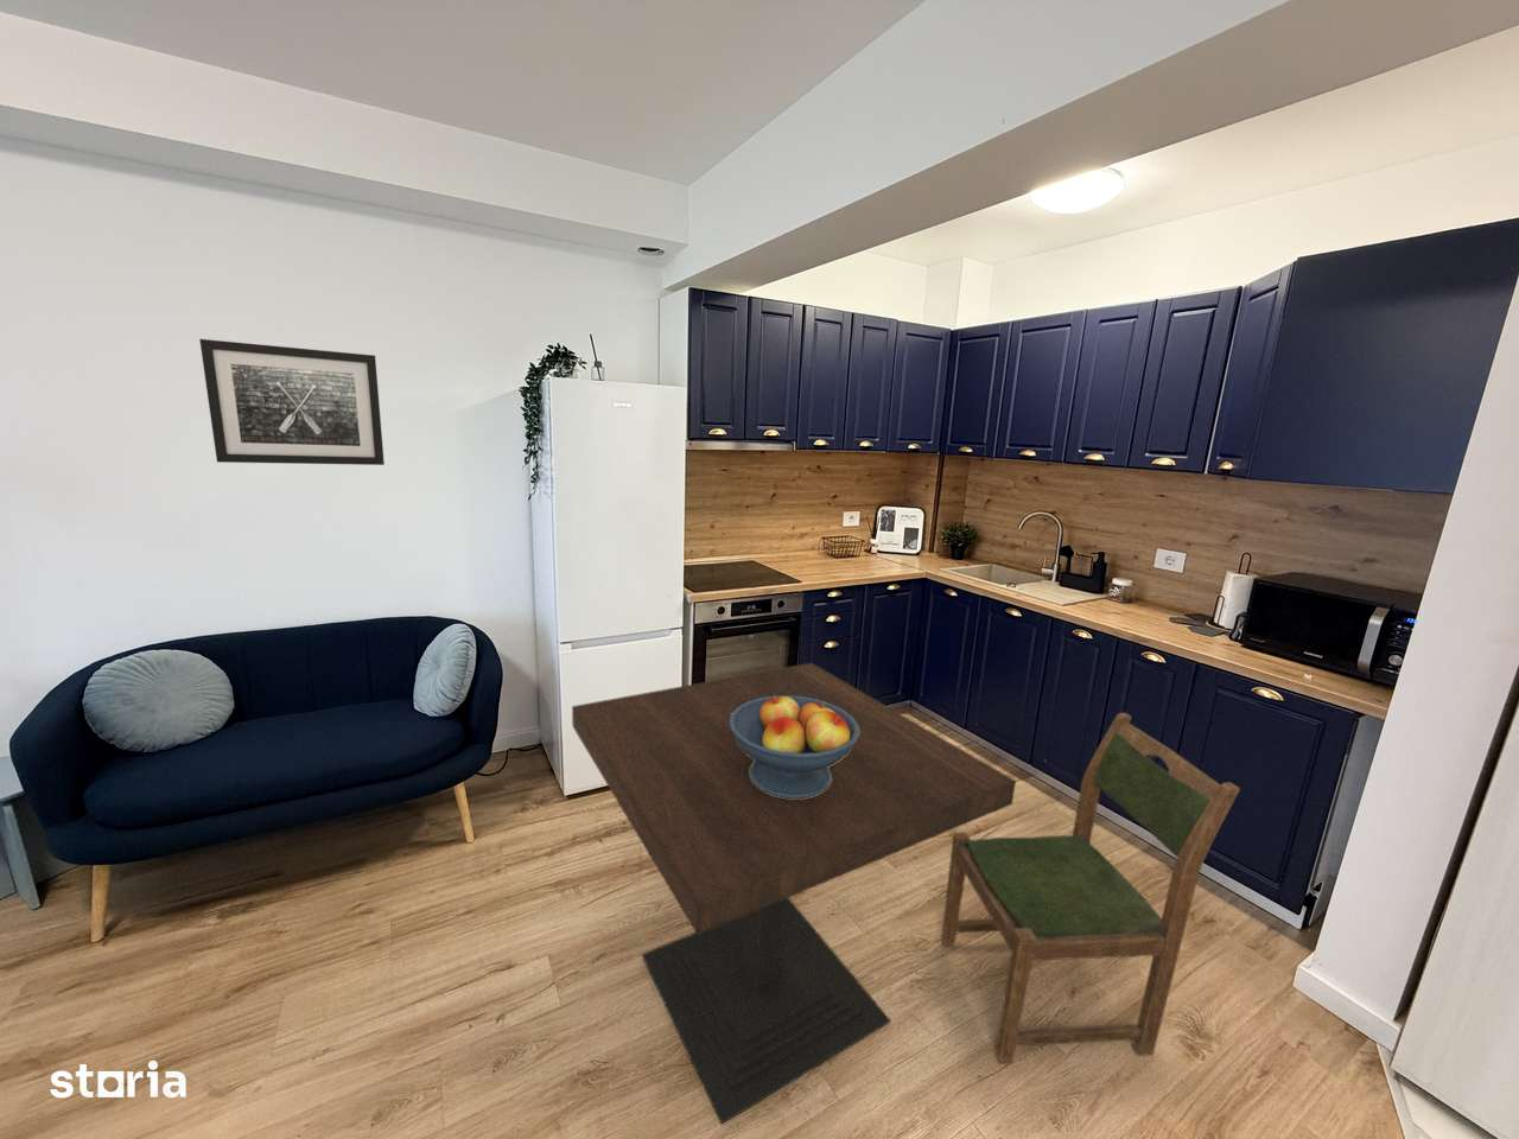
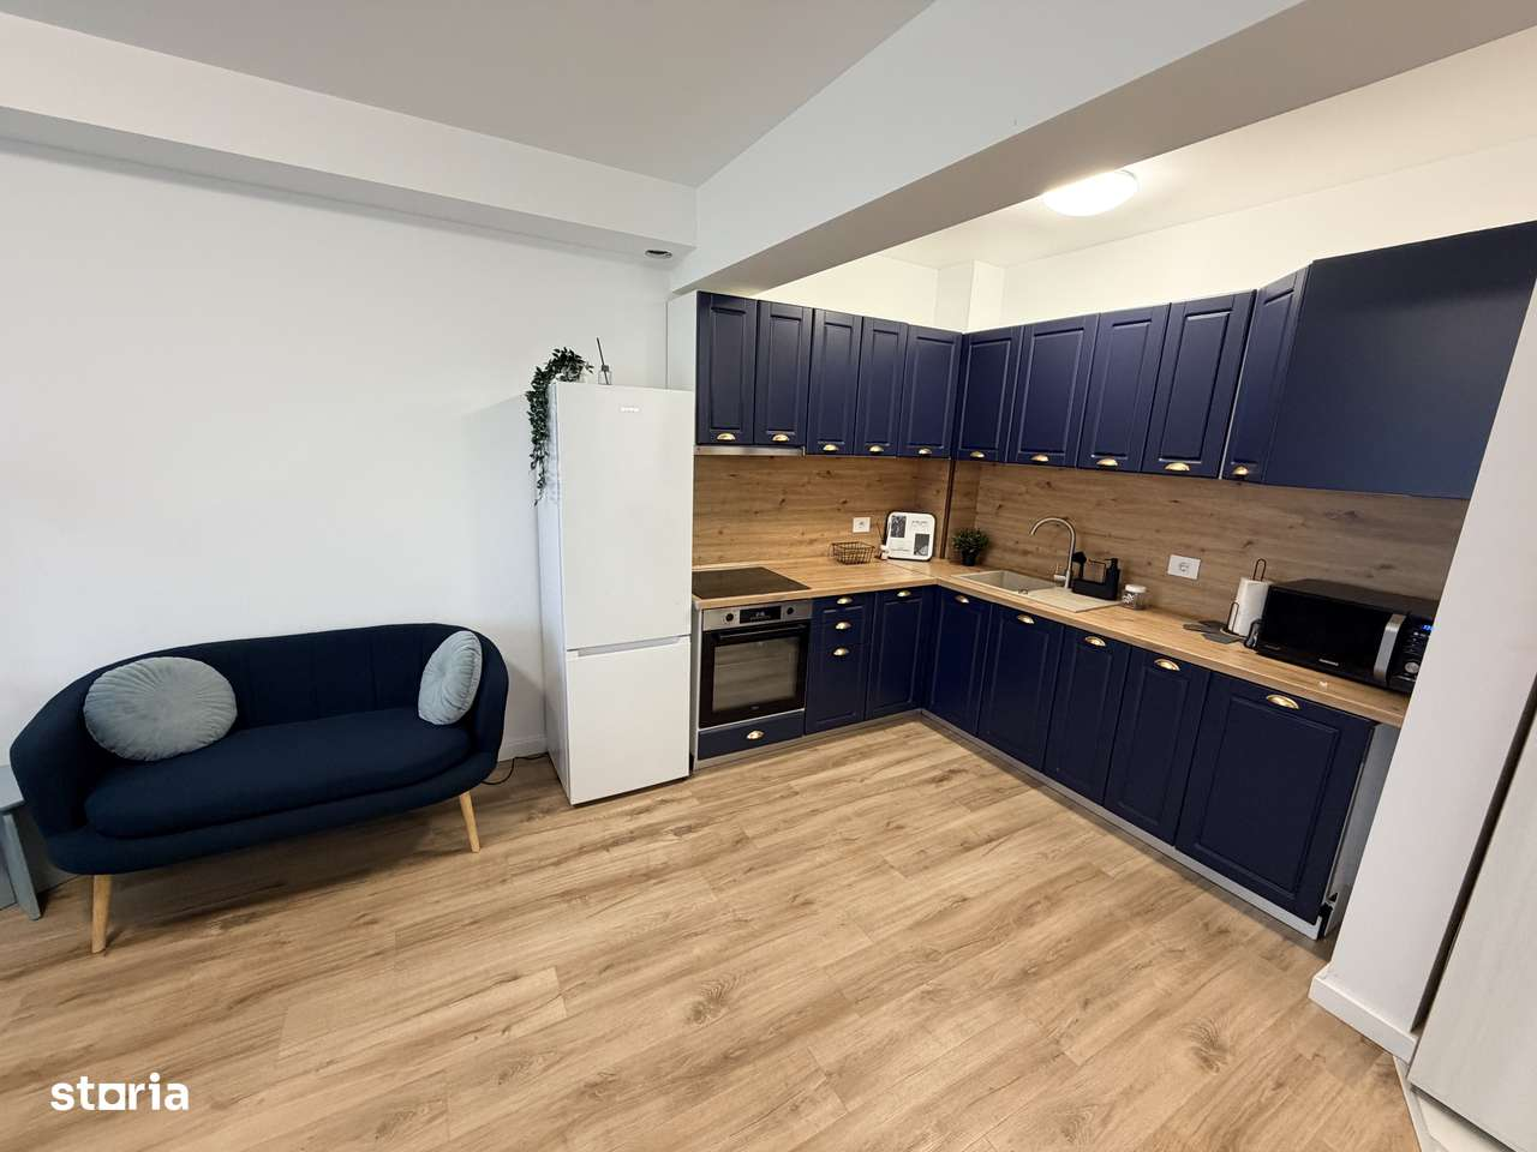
- wall art [199,339,385,467]
- fruit bowl [730,695,859,798]
- dining table [571,662,1017,1125]
- dining chair [940,712,1242,1065]
